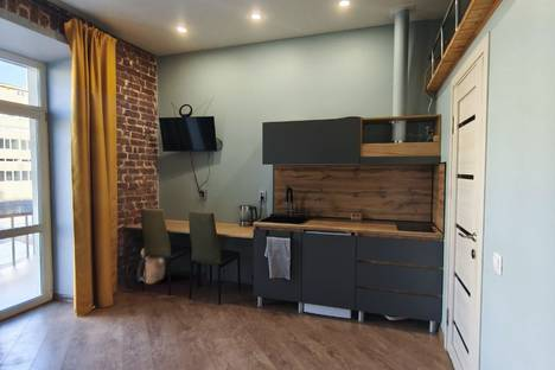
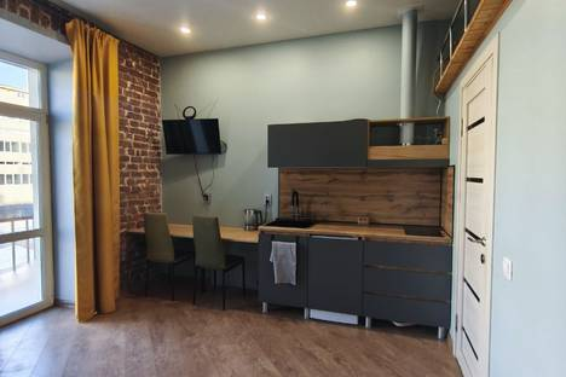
- backpack [136,249,166,285]
